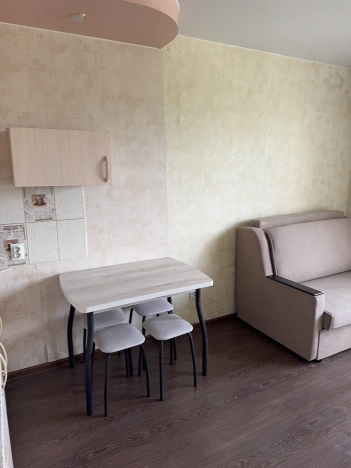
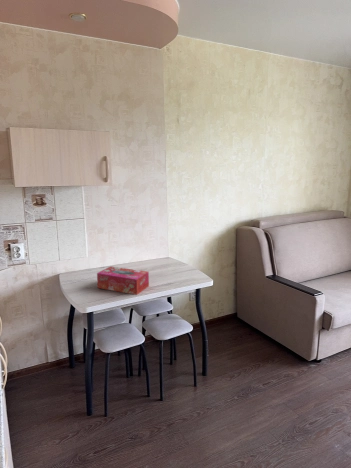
+ tissue box [96,265,150,296]
